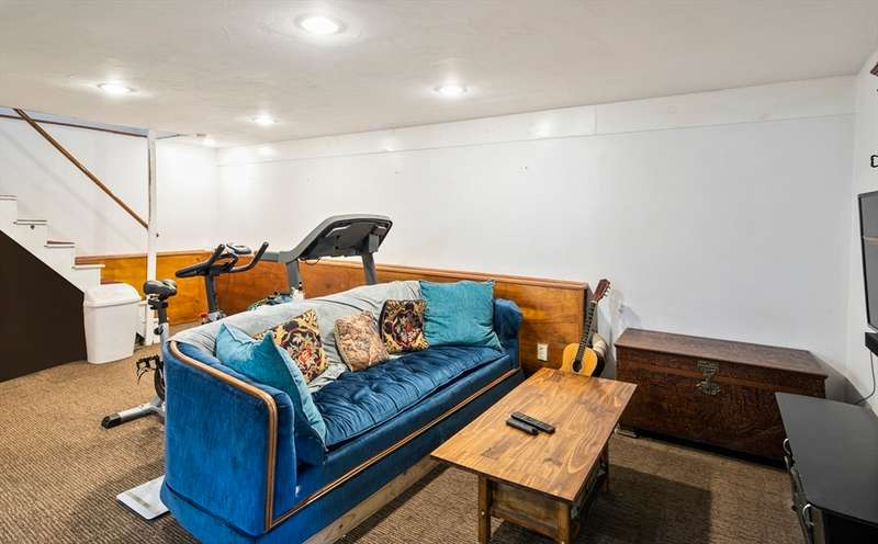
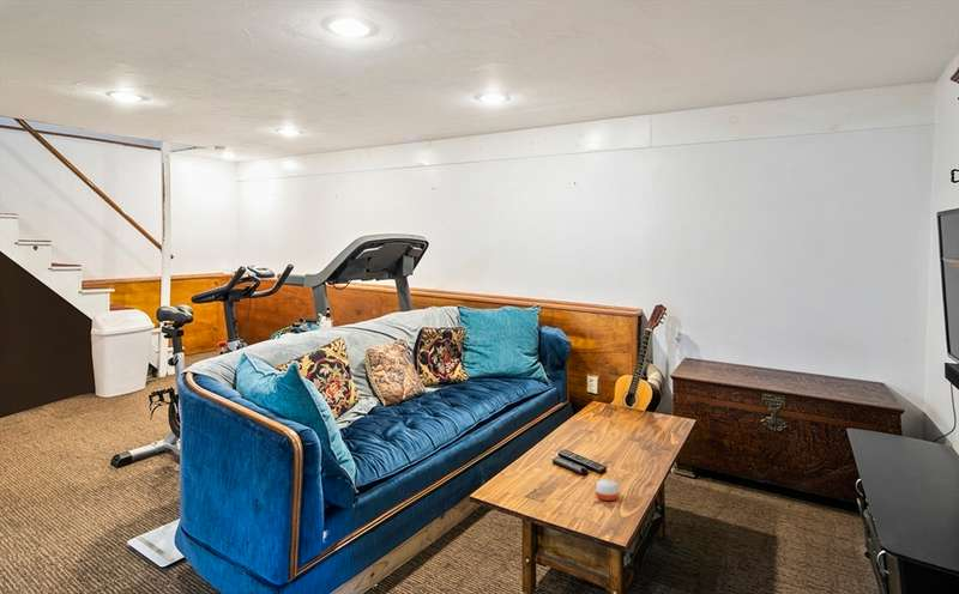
+ candle [595,474,619,502]
